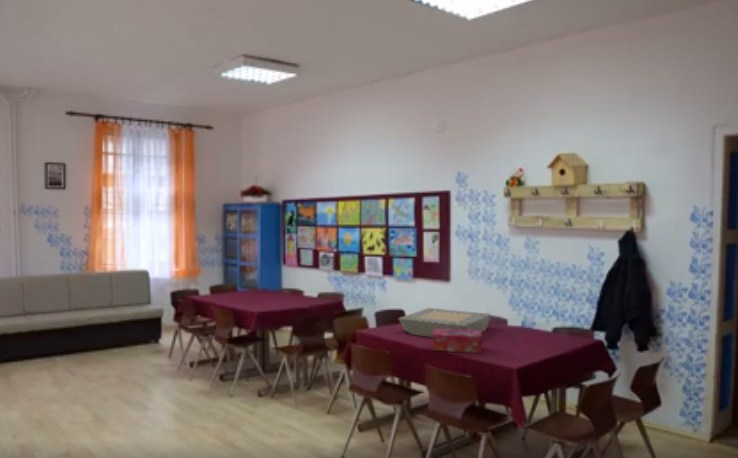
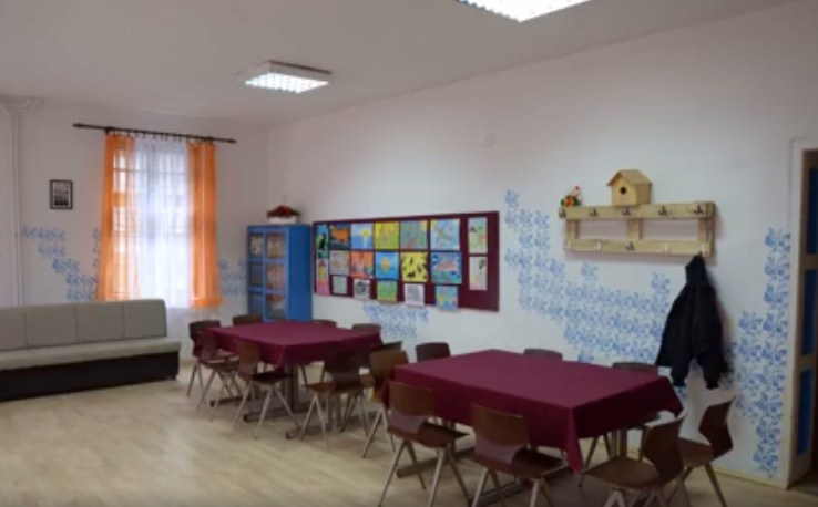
- board game [397,307,492,338]
- tissue box [432,329,483,354]
